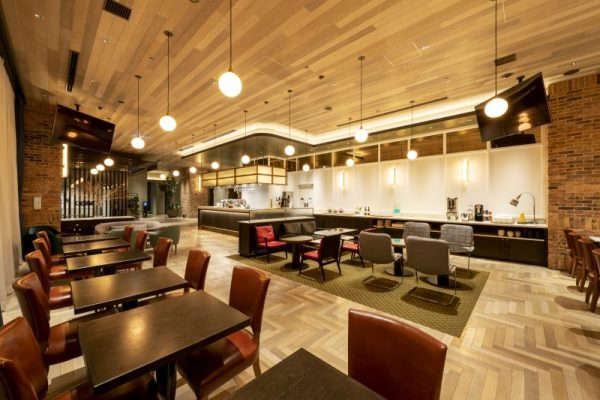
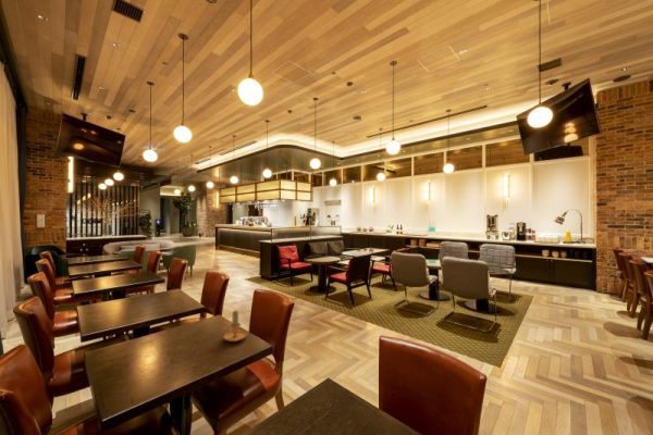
+ candle [221,310,248,343]
